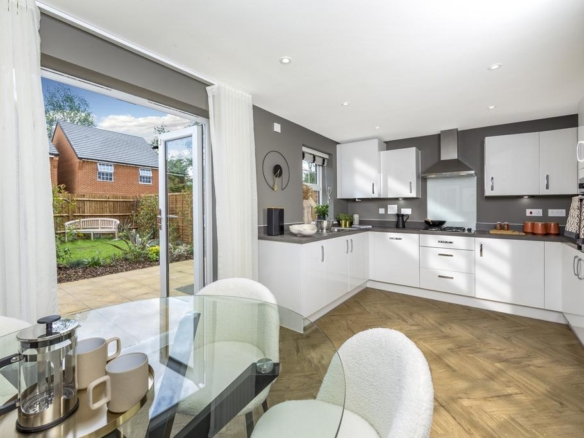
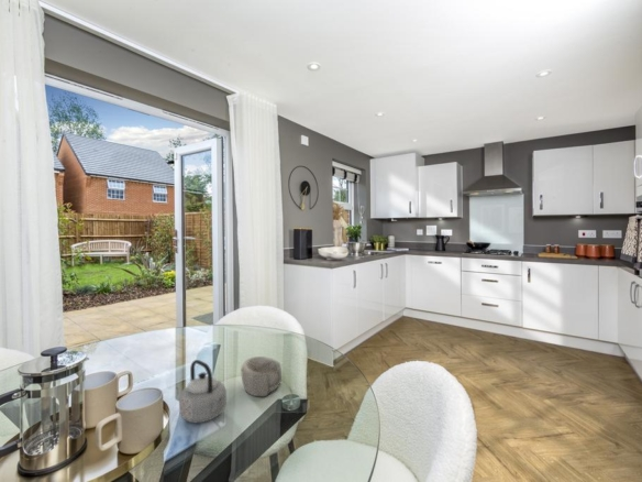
+ teapot [178,359,228,424]
+ decorative bowl [240,355,283,397]
